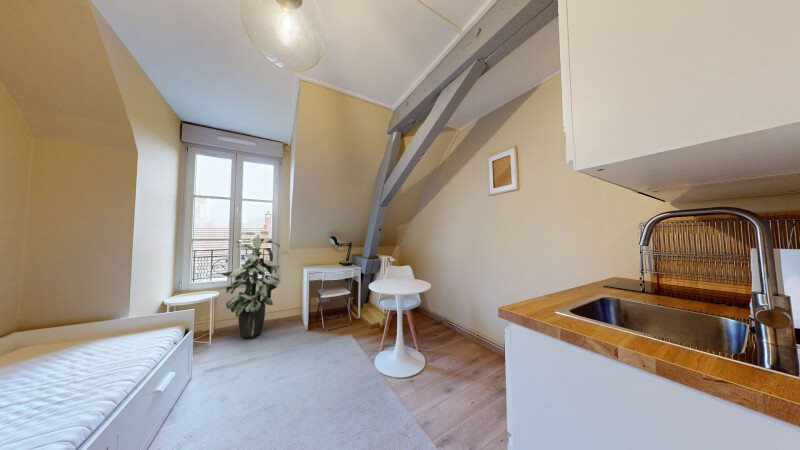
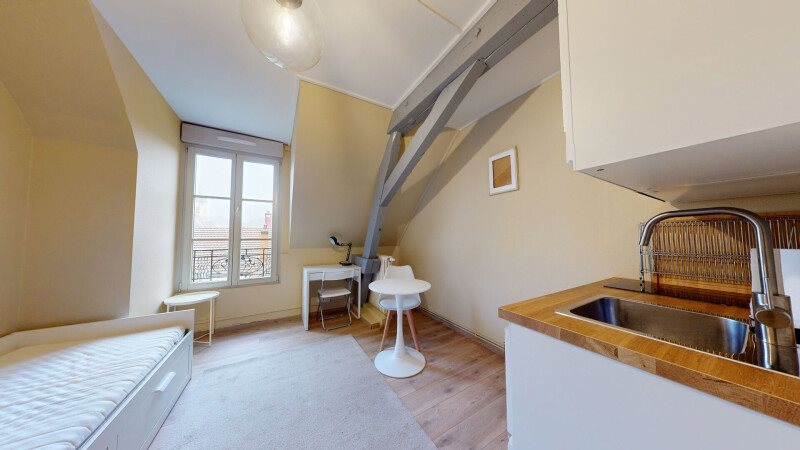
- indoor plant [219,231,281,339]
